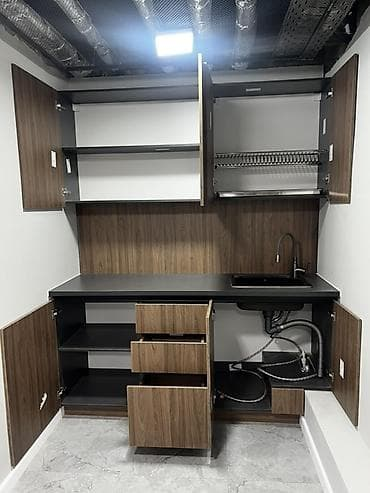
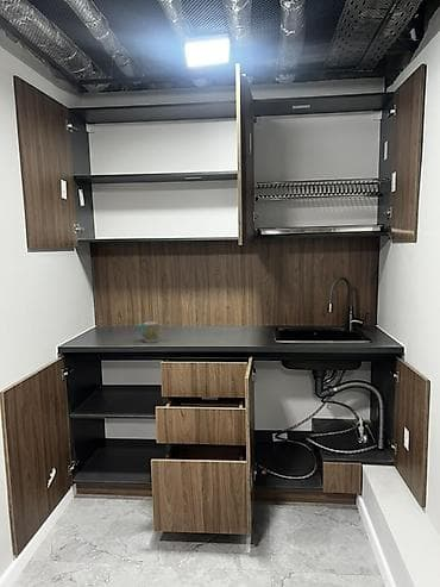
+ mug [136,320,159,344]
